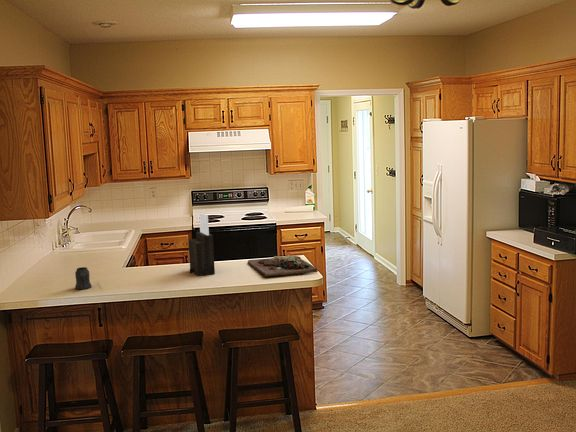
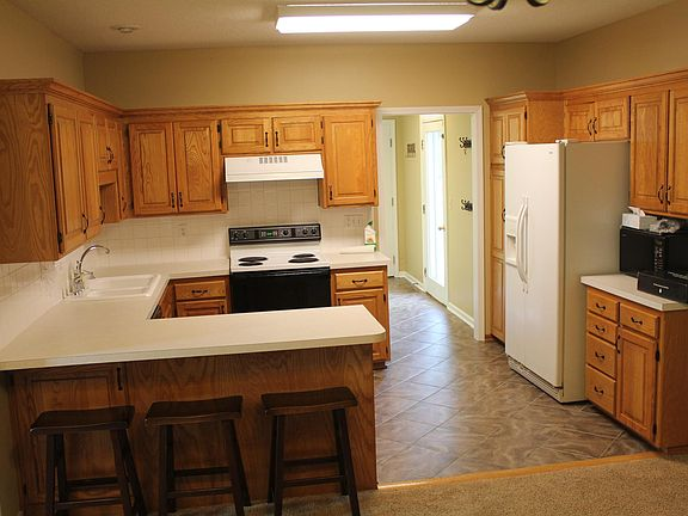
- mug [74,266,93,291]
- cutting board [247,254,319,278]
- knife block [188,212,216,277]
